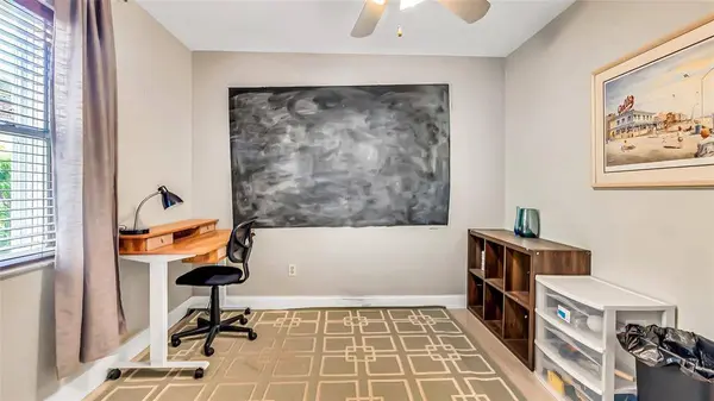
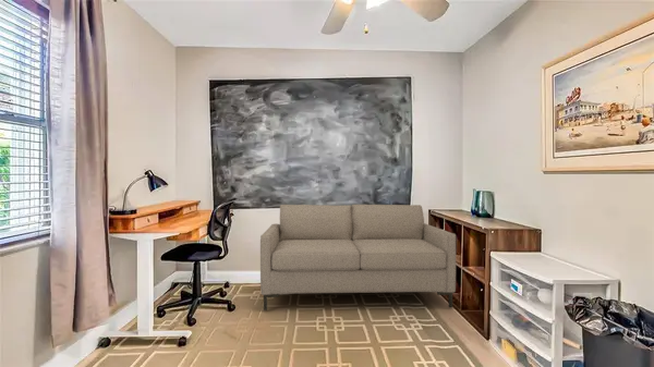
+ sofa [259,204,457,311]
